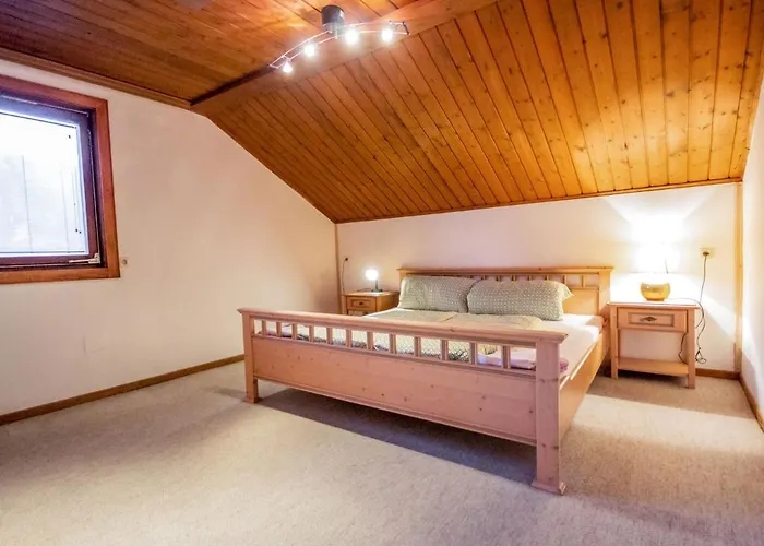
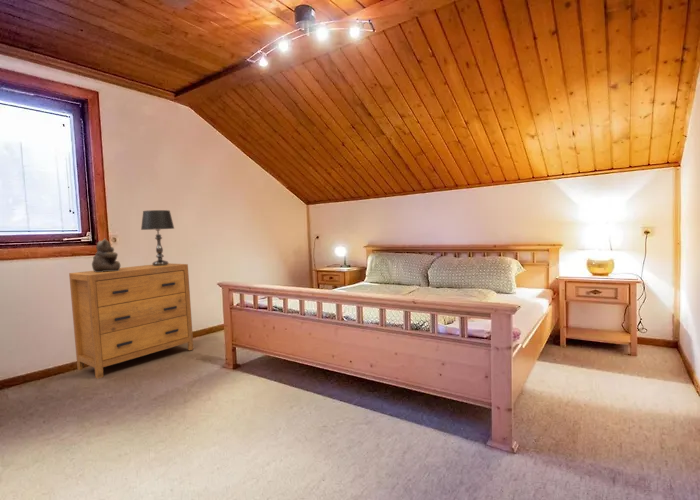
+ table lamp [140,209,175,266]
+ dresser [68,262,195,380]
+ teddy bear [91,237,121,272]
